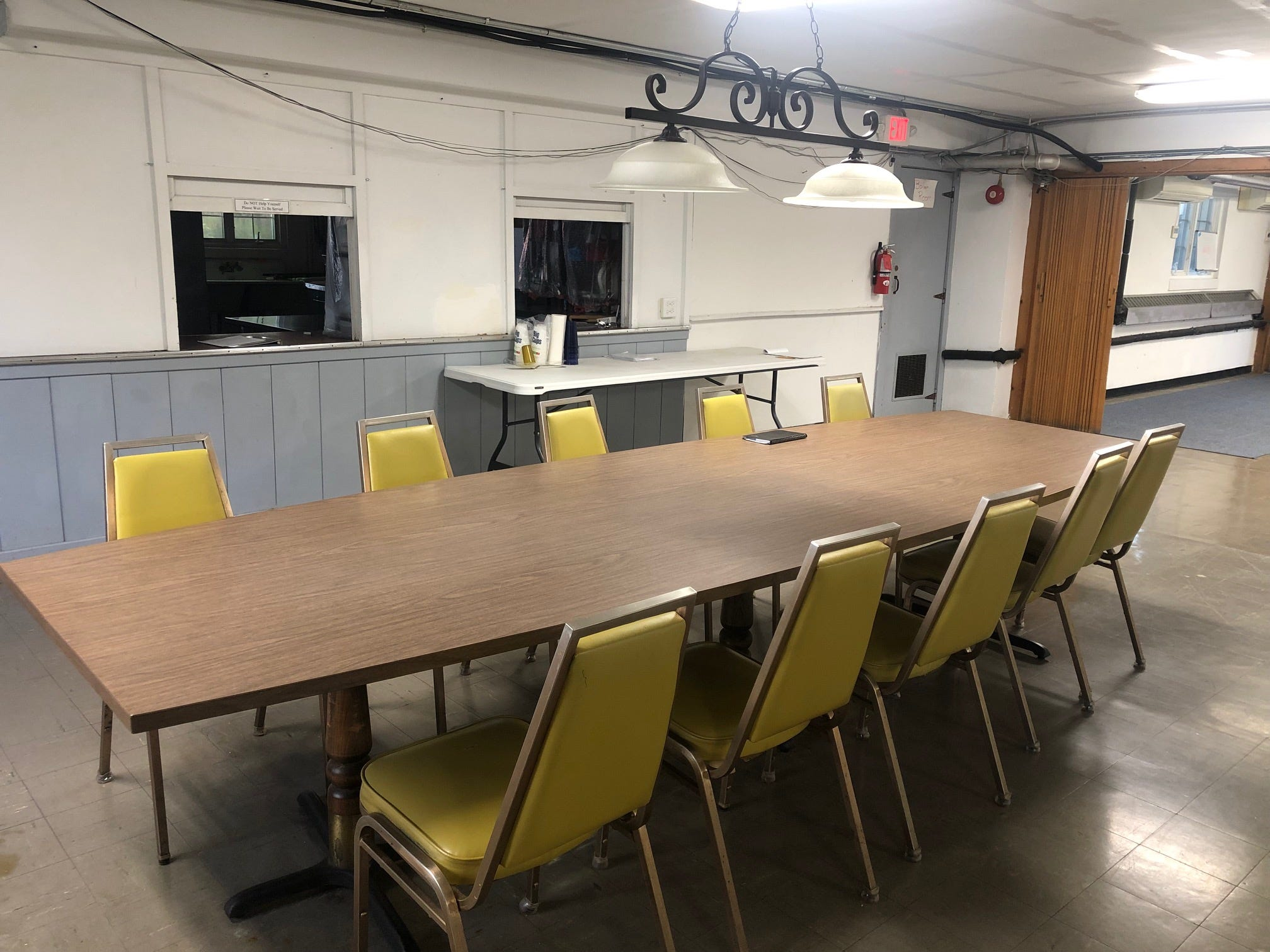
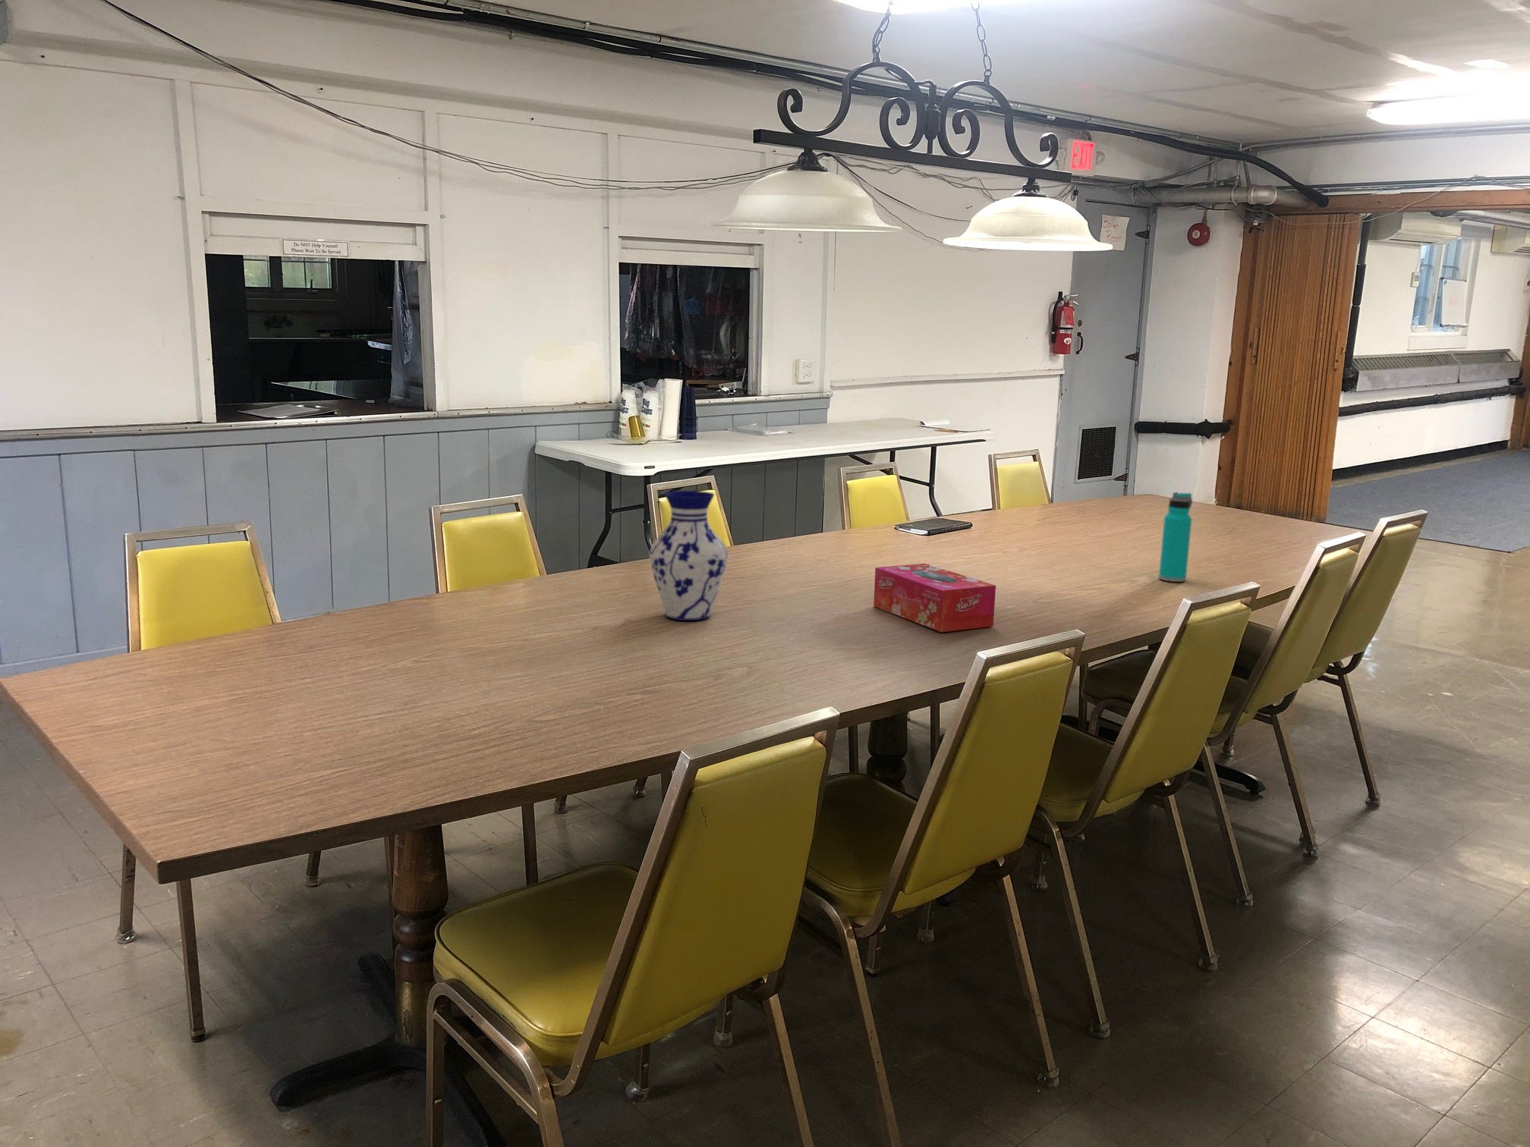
+ vase [649,490,729,622]
+ water bottle [1158,492,1193,583]
+ tissue box [872,563,996,633]
